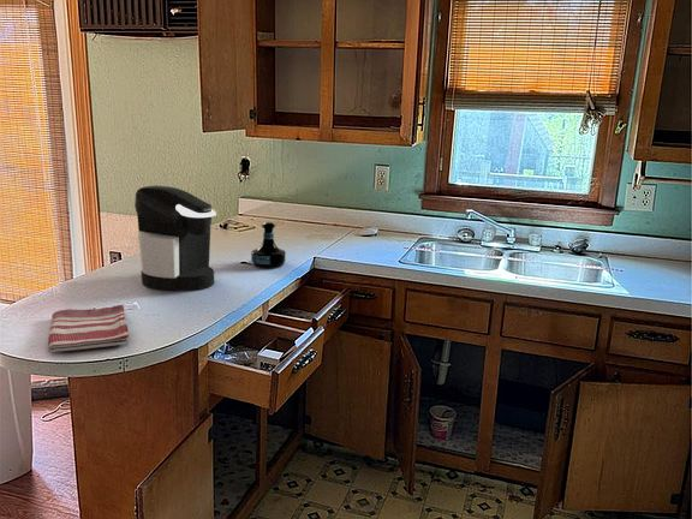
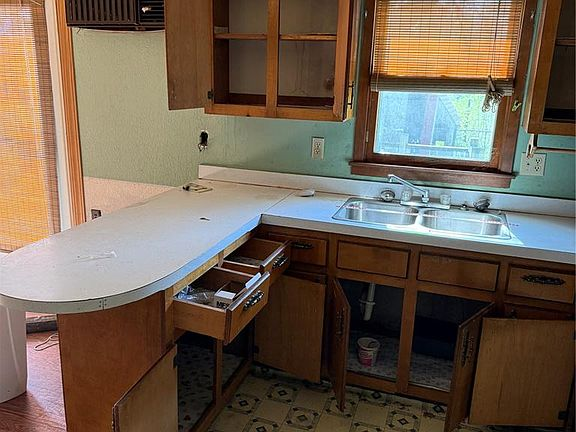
- tequila bottle [250,221,287,269]
- coffee maker [133,184,217,291]
- dish towel [47,304,130,353]
